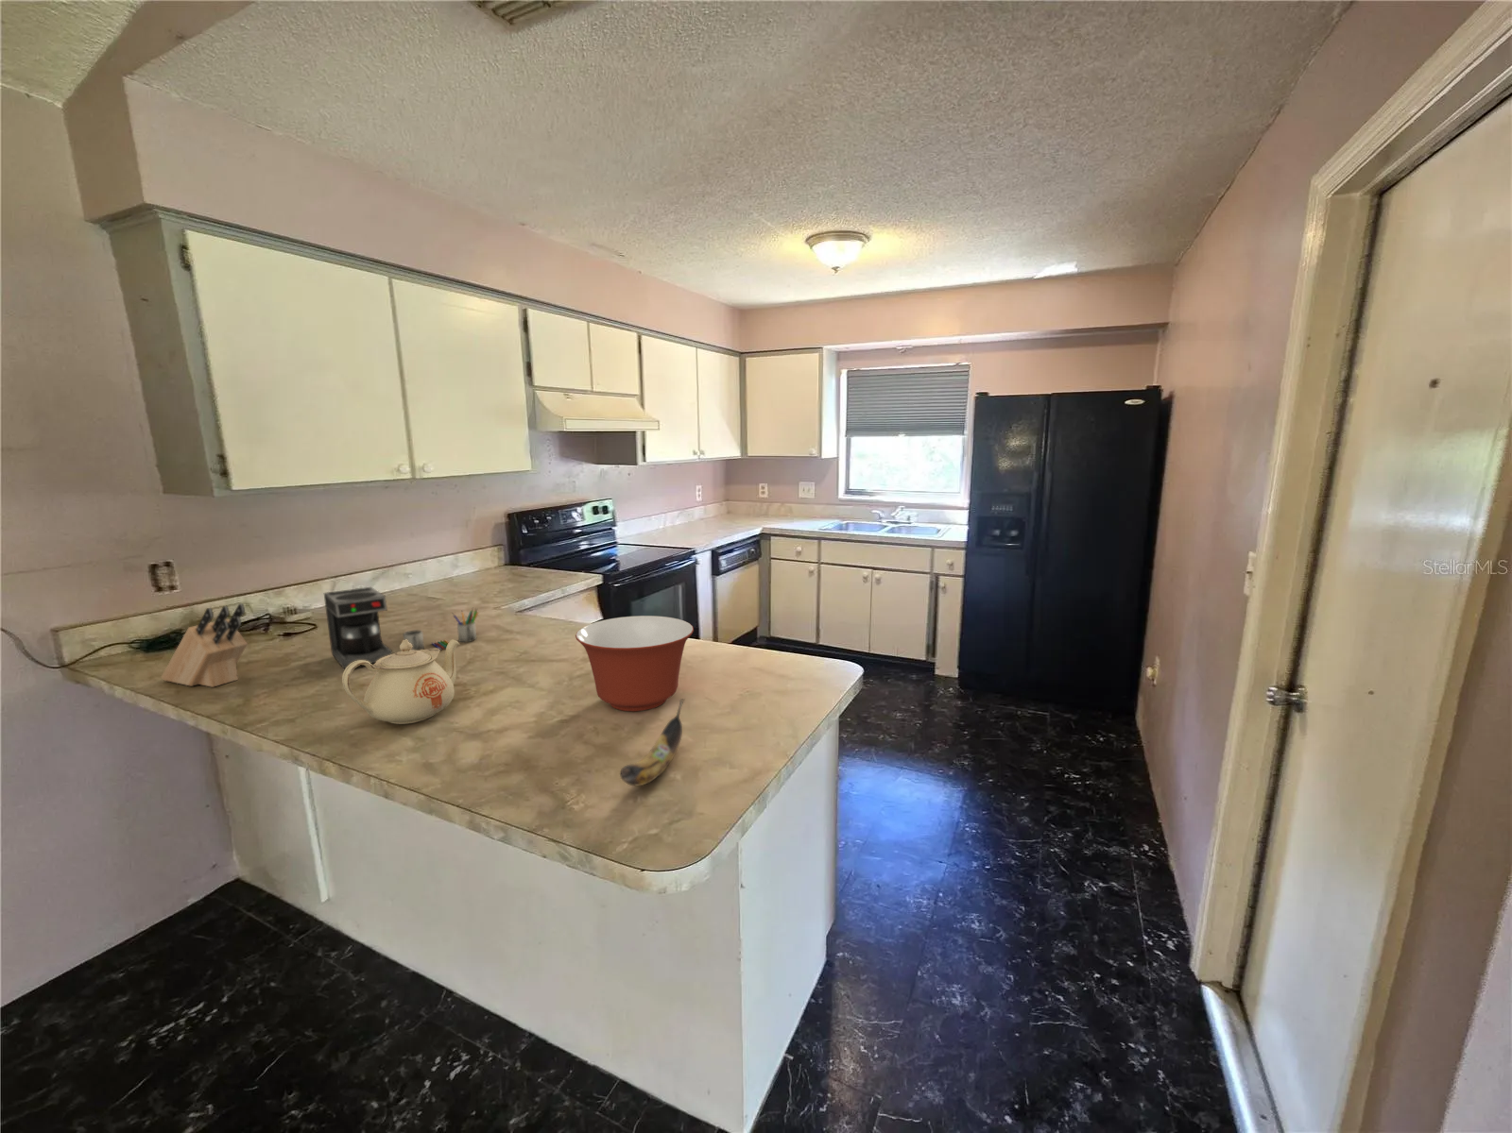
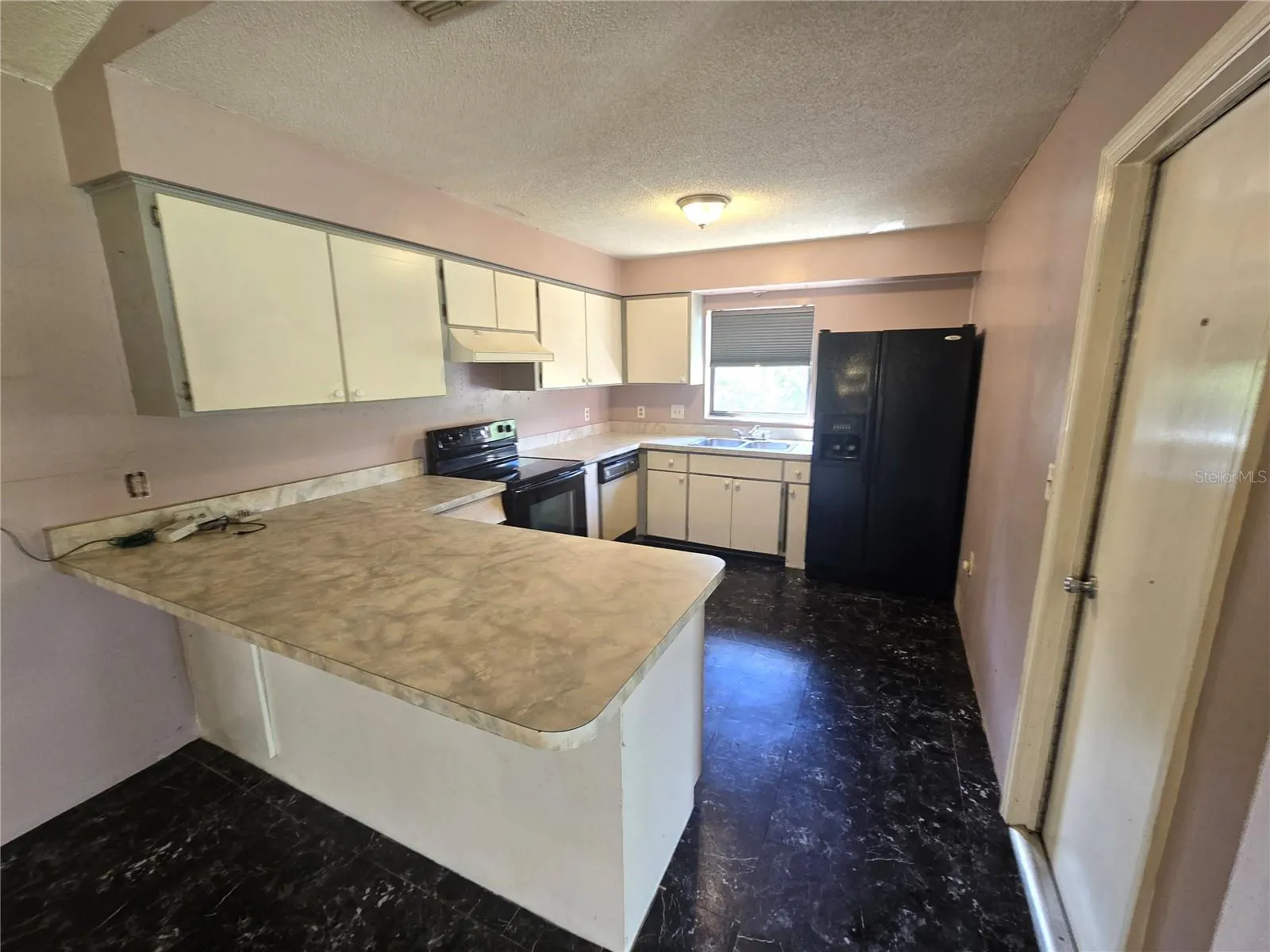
- coffee maker [323,587,479,669]
- banana [619,697,685,787]
- teapot [342,638,461,725]
- mixing bowl [575,614,694,712]
- knife block [161,602,249,688]
